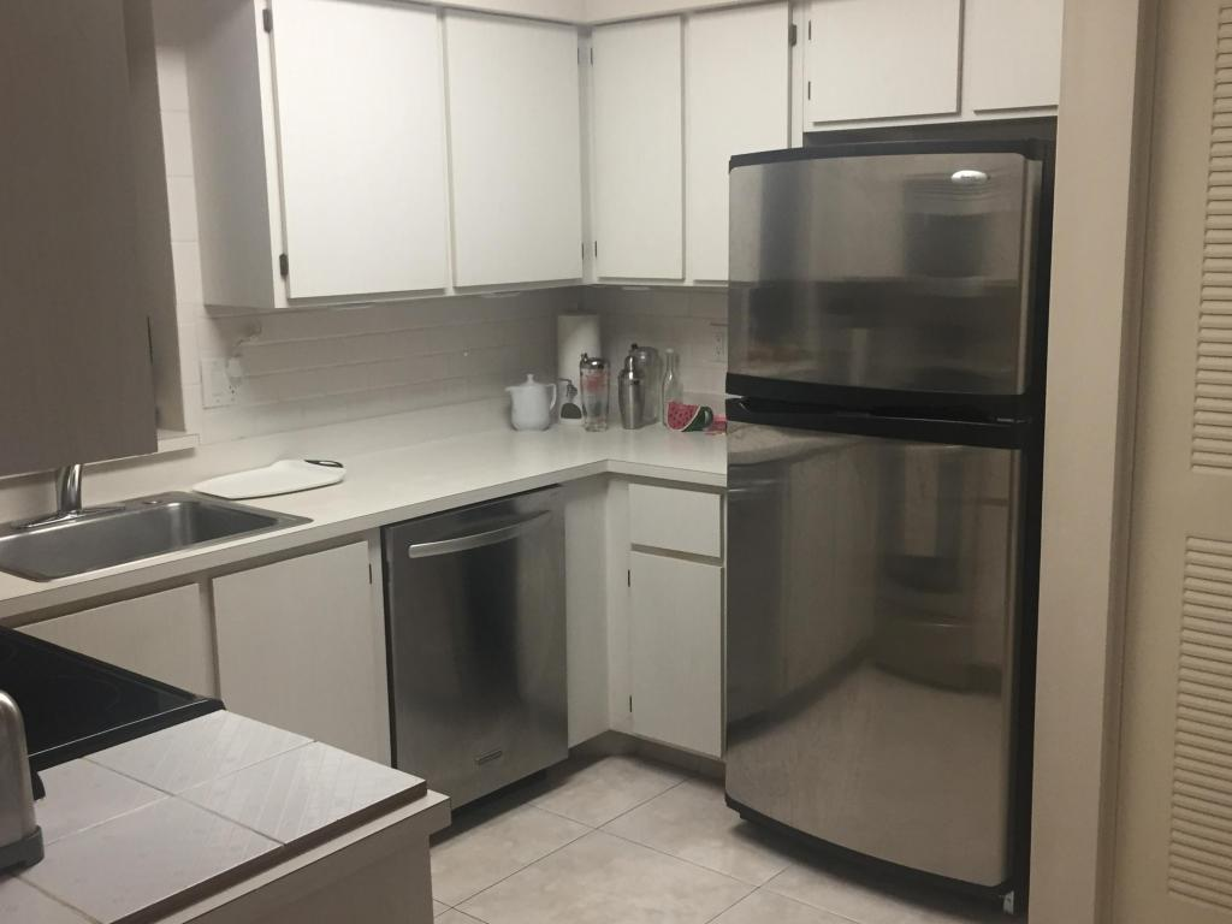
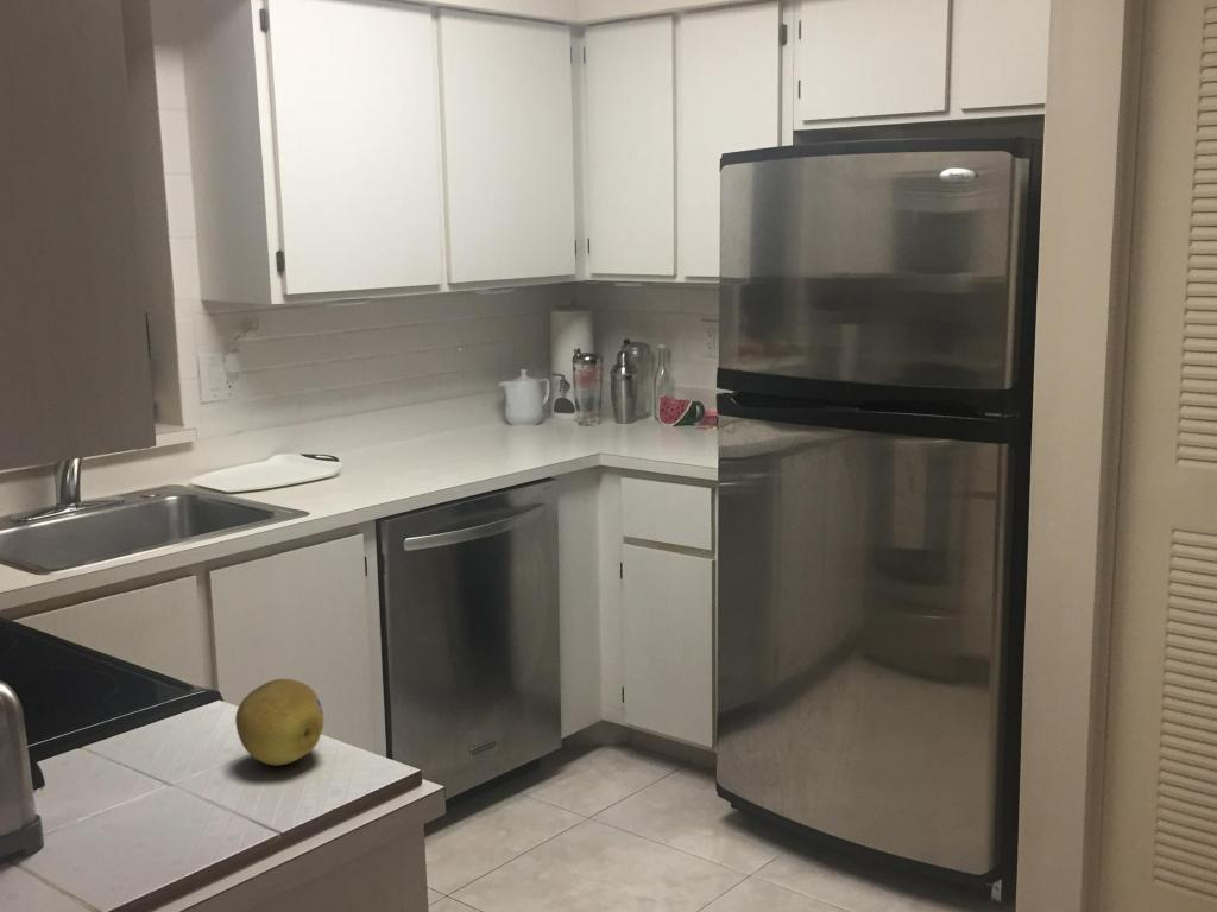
+ fruit [234,678,324,767]
